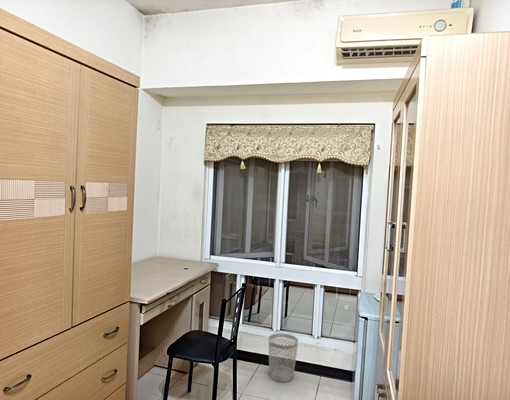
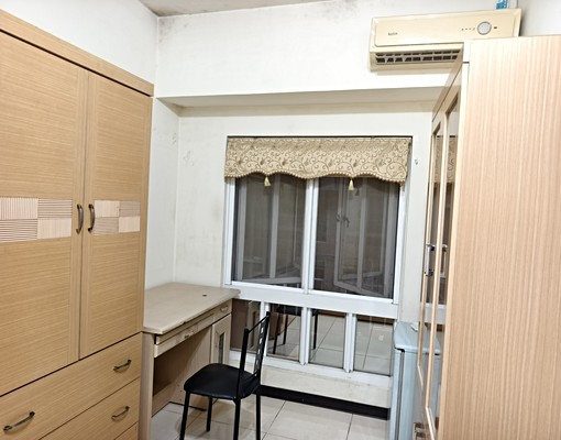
- wastebasket [267,332,299,383]
